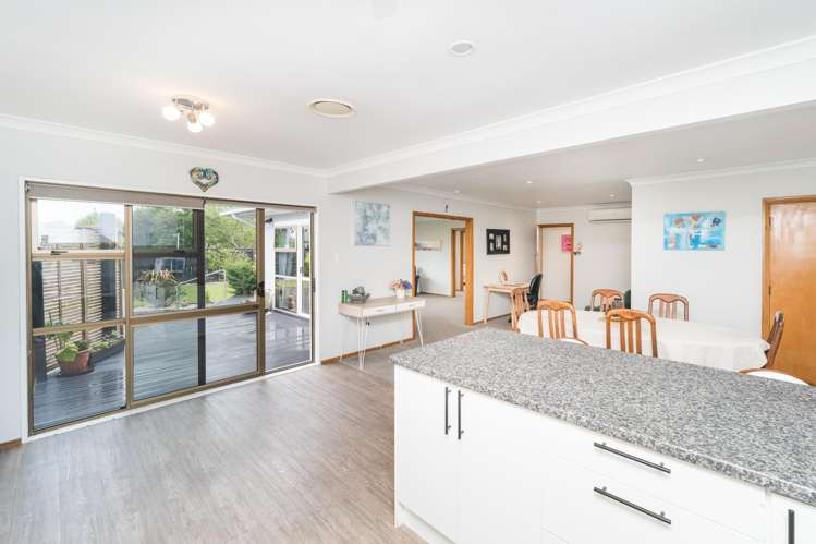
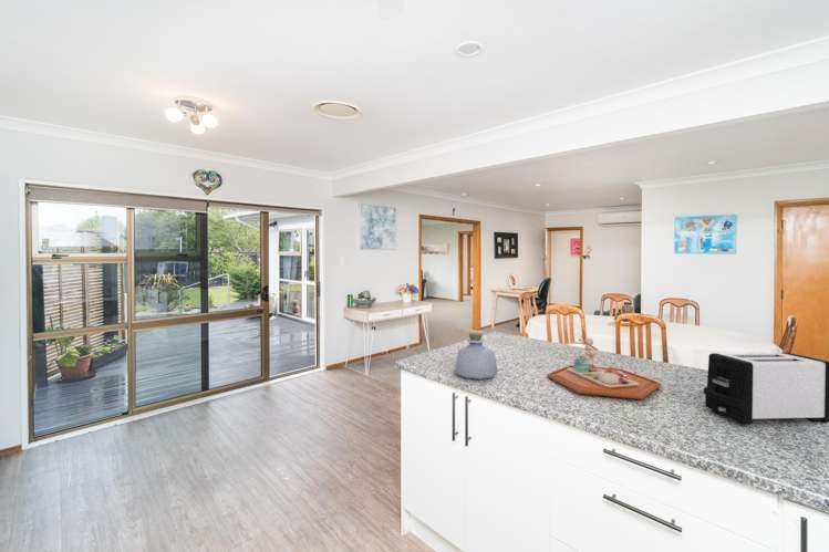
+ toaster [703,352,829,426]
+ bottle [454,332,499,381]
+ food tray [546,332,662,400]
